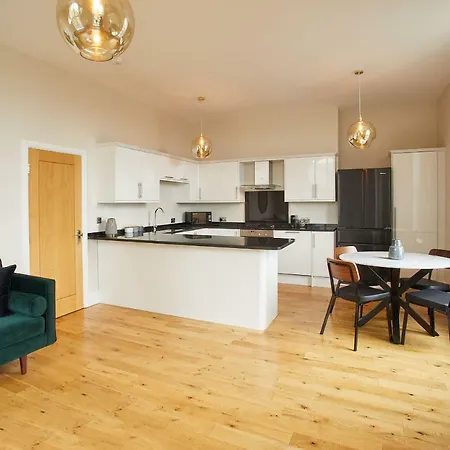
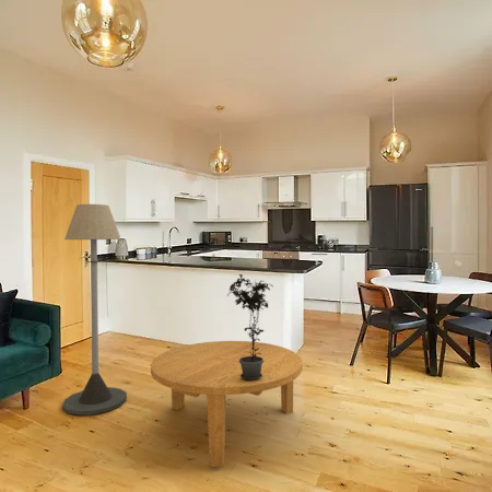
+ potted plant [226,273,274,380]
+ coffee table [150,340,304,468]
+ floor lamp [61,203,127,415]
